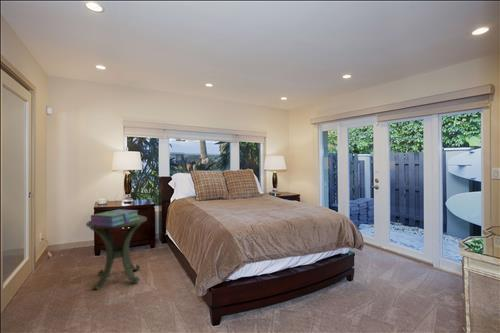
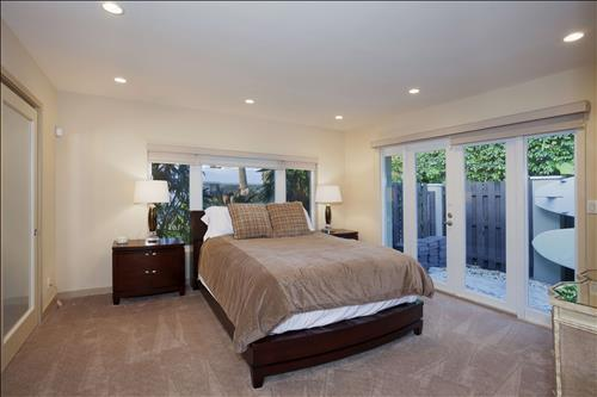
- side table [85,214,148,290]
- stack of books [88,208,141,227]
